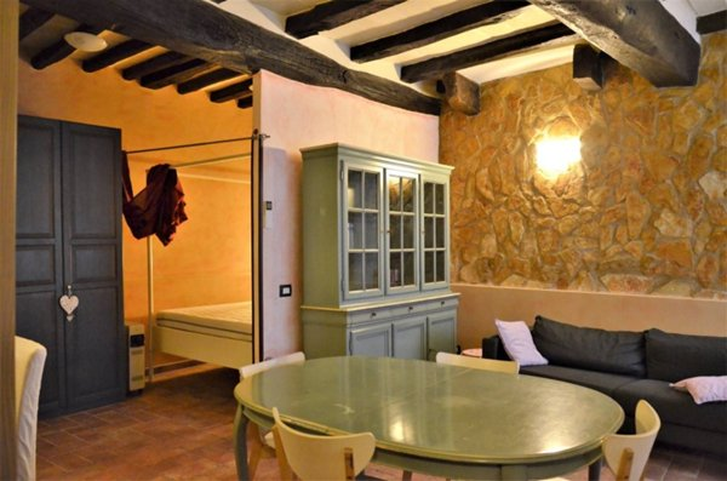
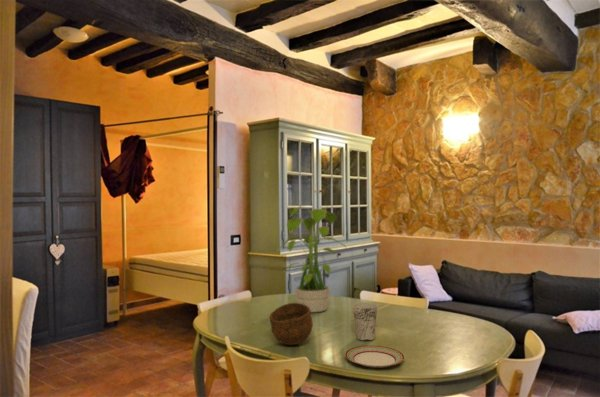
+ plate [344,345,405,369]
+ bowl [269,302,314,346]
+ potted plant [277,205,348,313]
+ cup [352,302,378,342]
